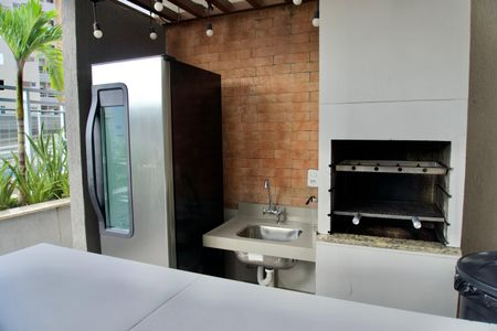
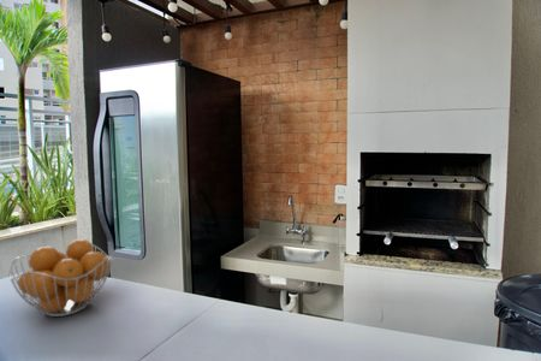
+ fruit basket [8,238,114,318]
